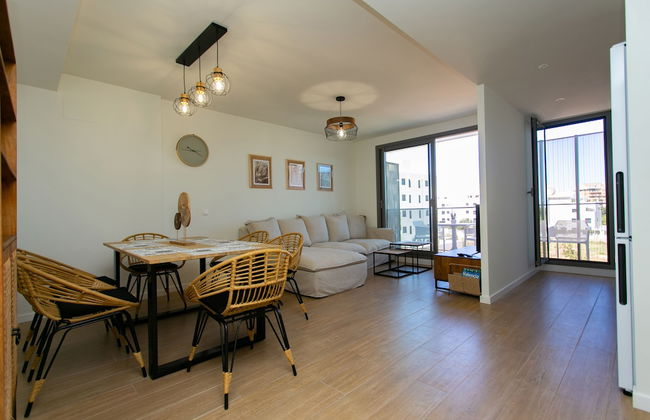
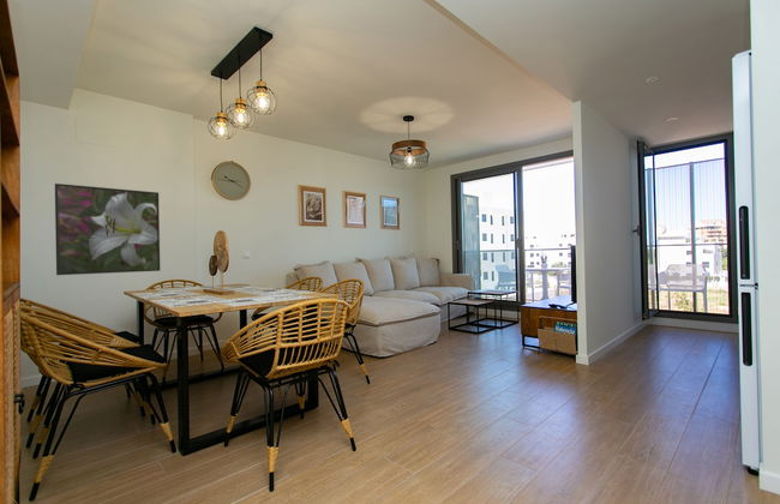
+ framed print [54,182,161,276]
